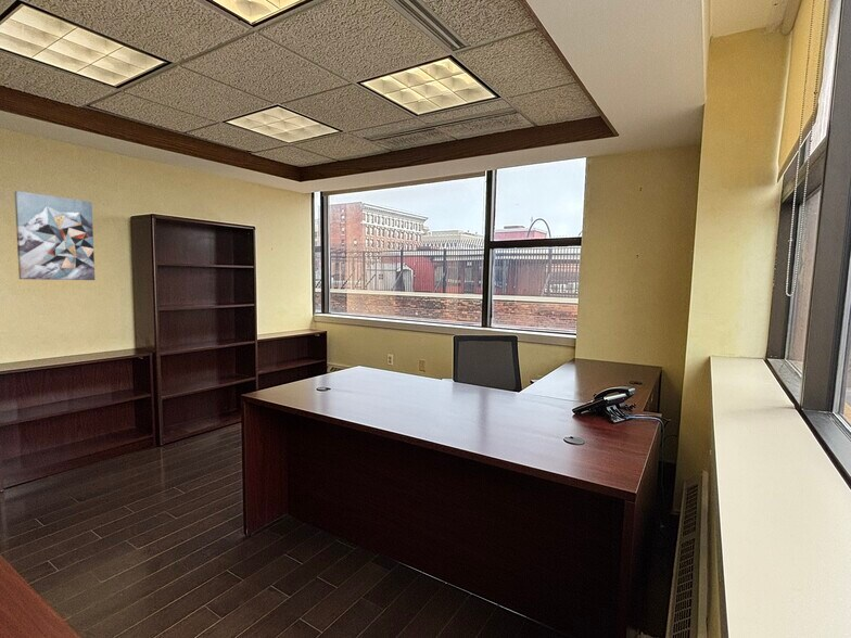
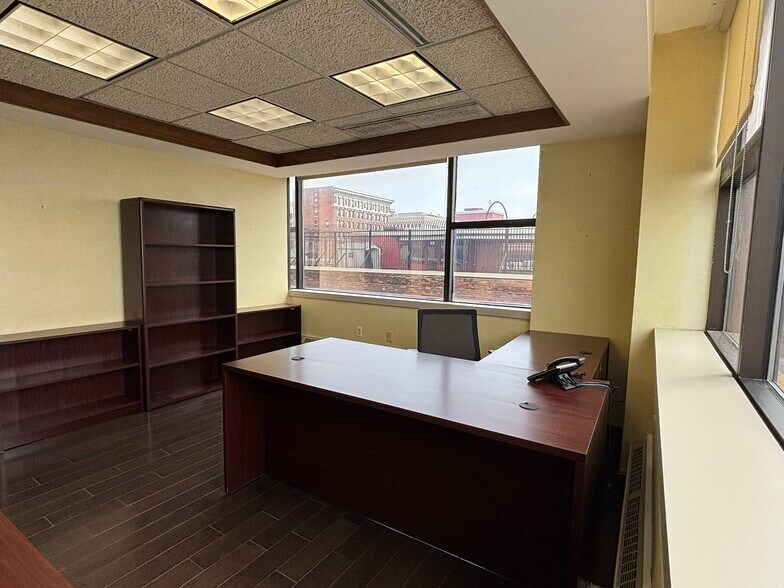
- wall art [13,190,96,281]
